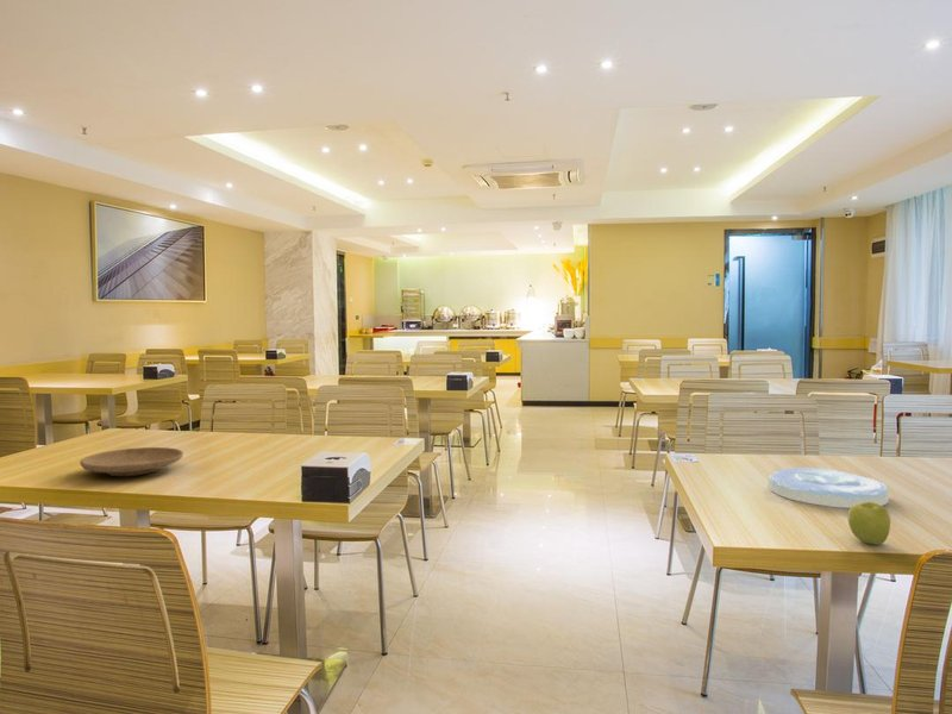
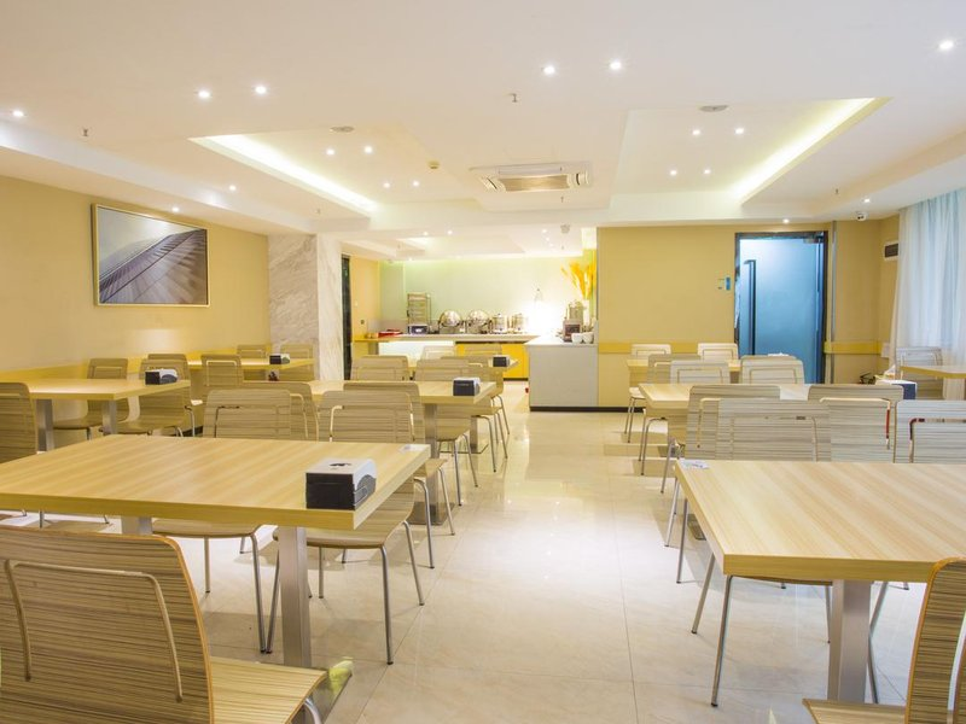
- plate [79,446,184,477]
- apple [847,502,891,546]
- plate [768,466,890,509]
